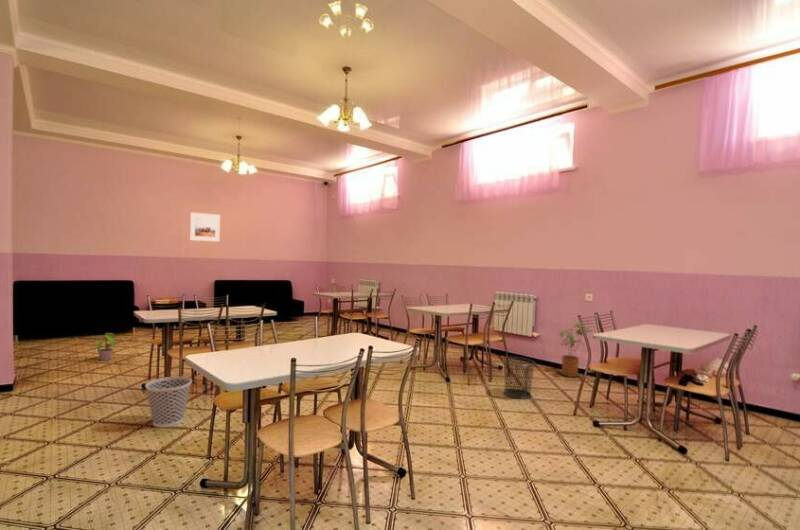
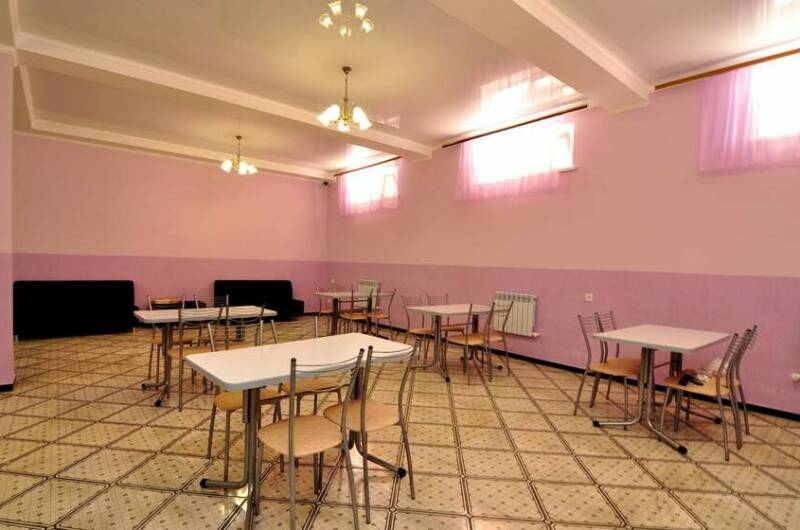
- potted plant [92,332,116,361]
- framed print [189,211,221,243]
- wastebasket [144,376,193,428]
- waste bin [502,356,536,400]
- house plant [559,322,594,378]
